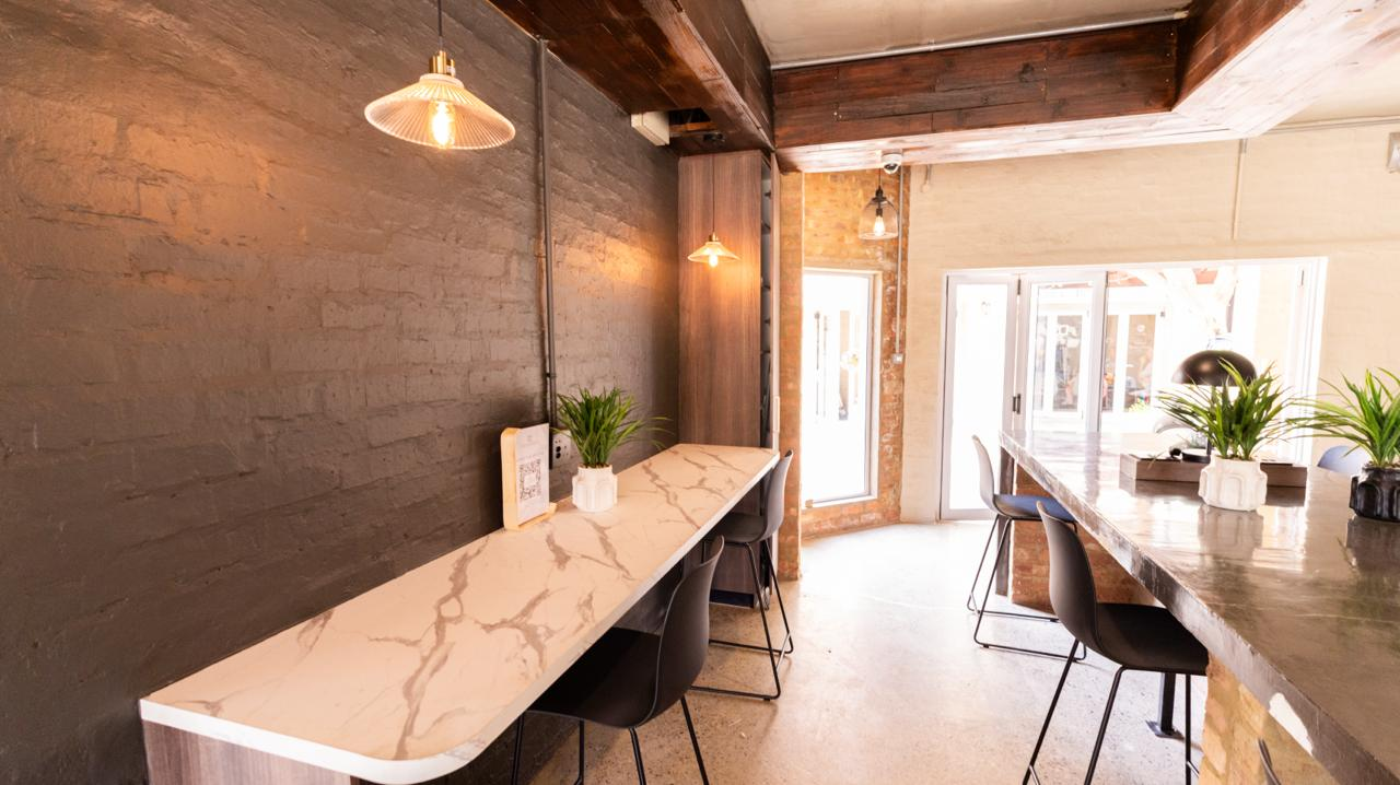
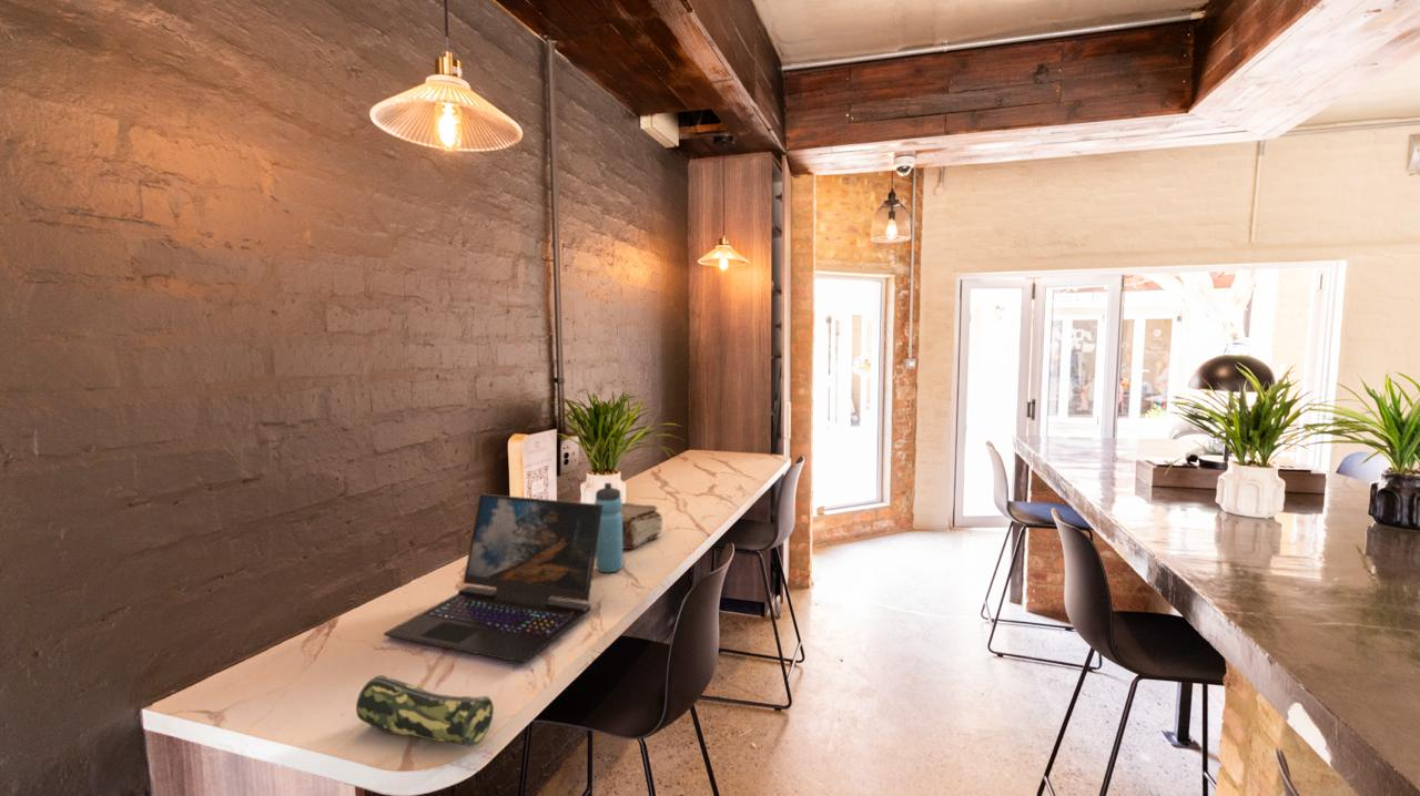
+ laptop [383,492,602,664]
+ water bottle [594,482,623,573]
+ pencil case [355,674,495,748]
+ book [619,502,663,550]
